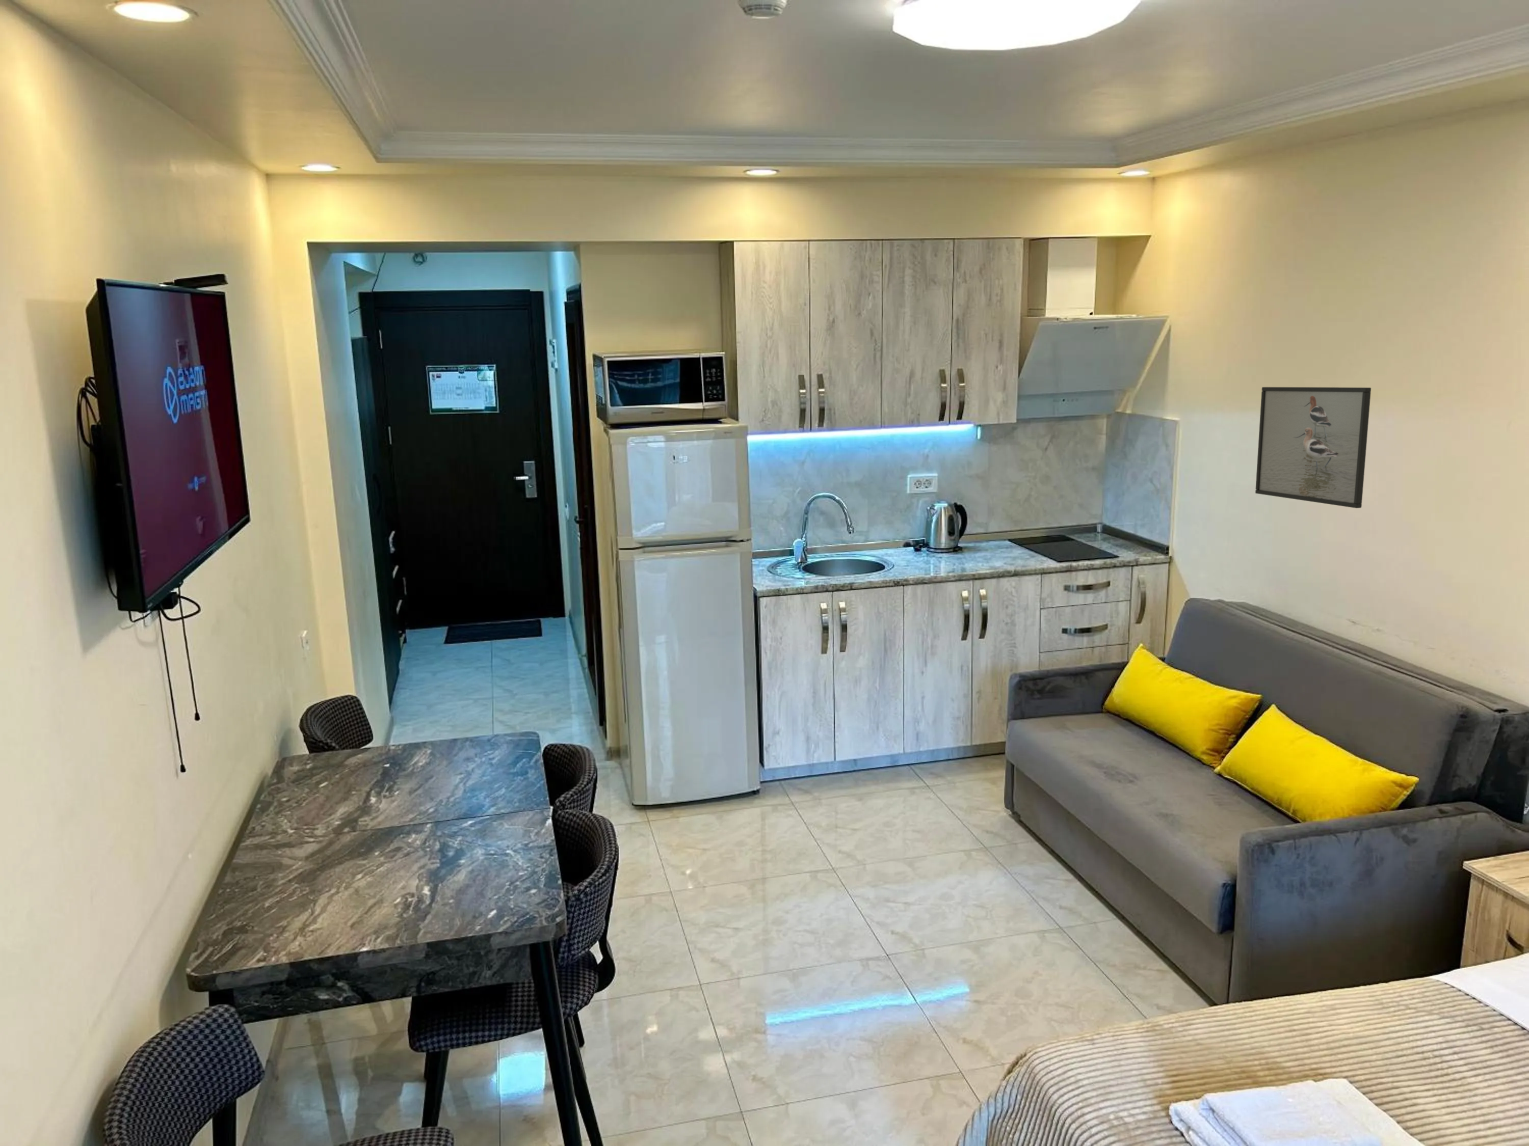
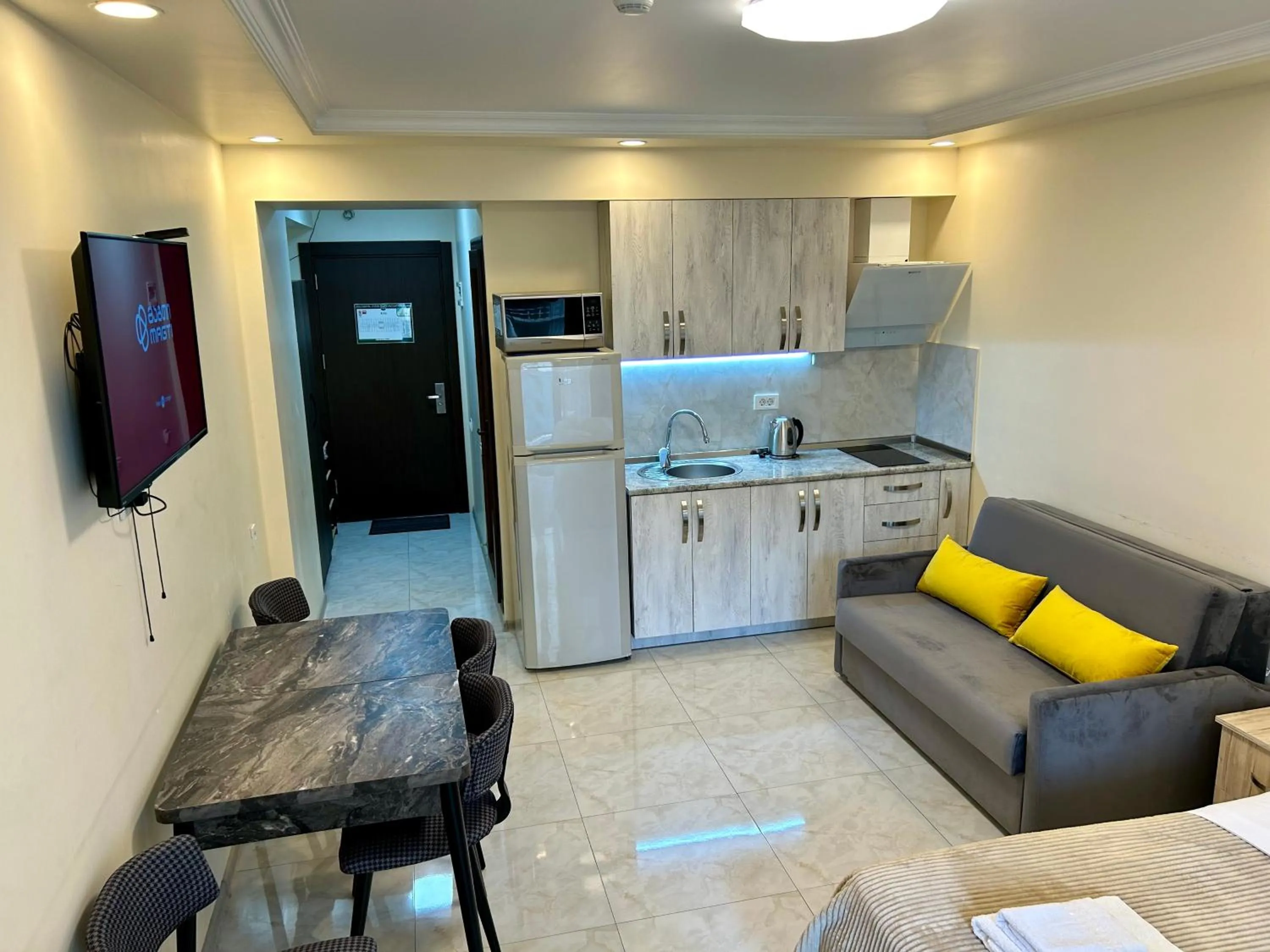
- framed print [1255,386,1371,509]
